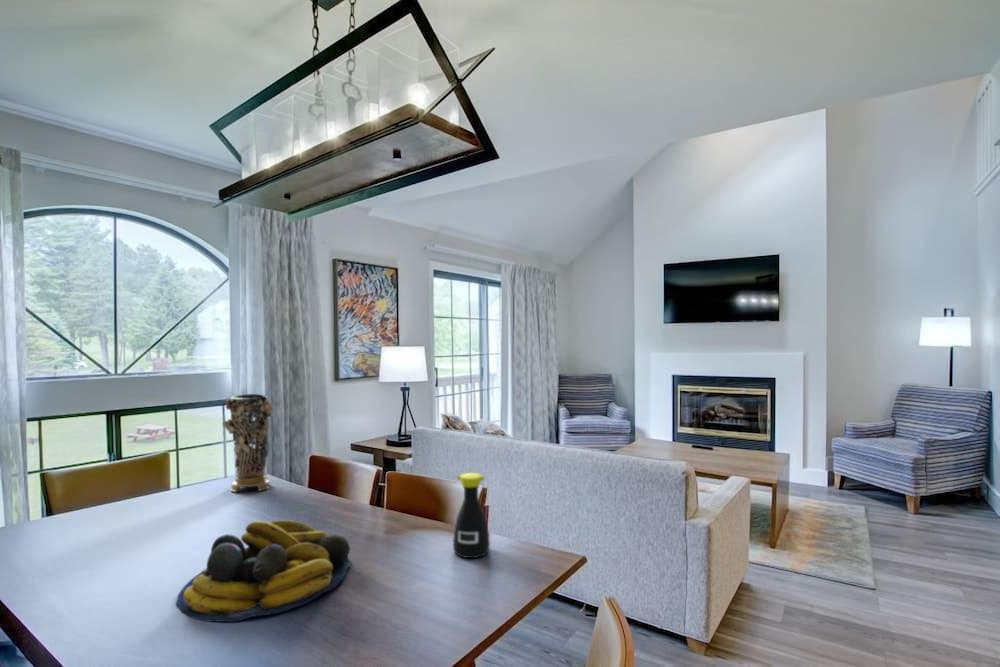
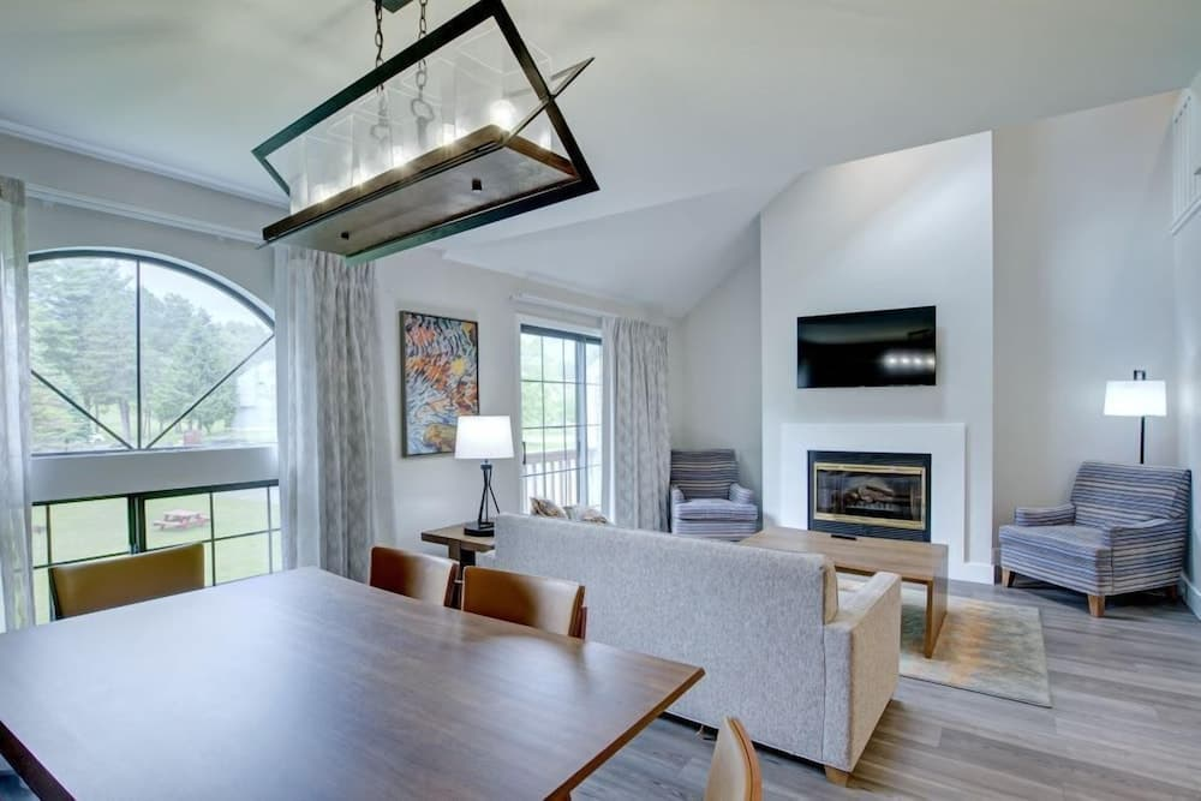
- bottle [452,472,491,559]
- decorative vase [222,393,274,493]
- fruit bowl [175,519,352,623]
